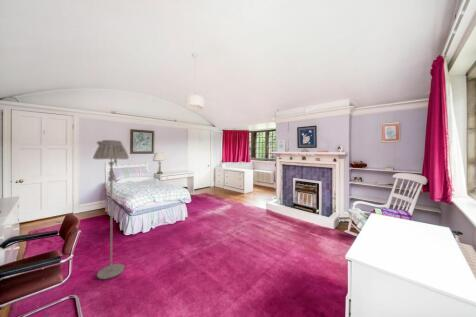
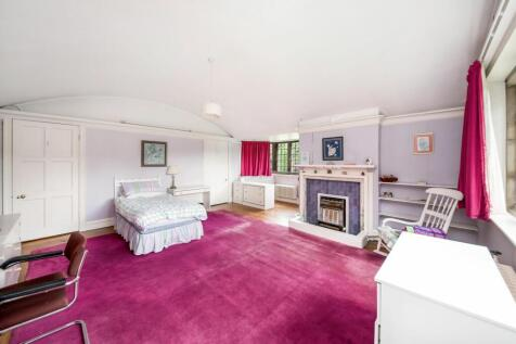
- floor lamp [92,139,130,280]
